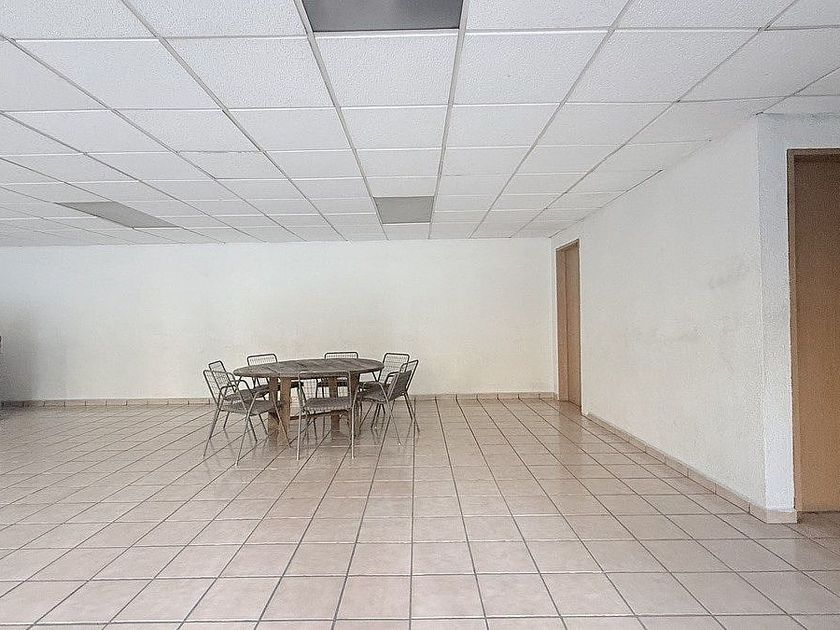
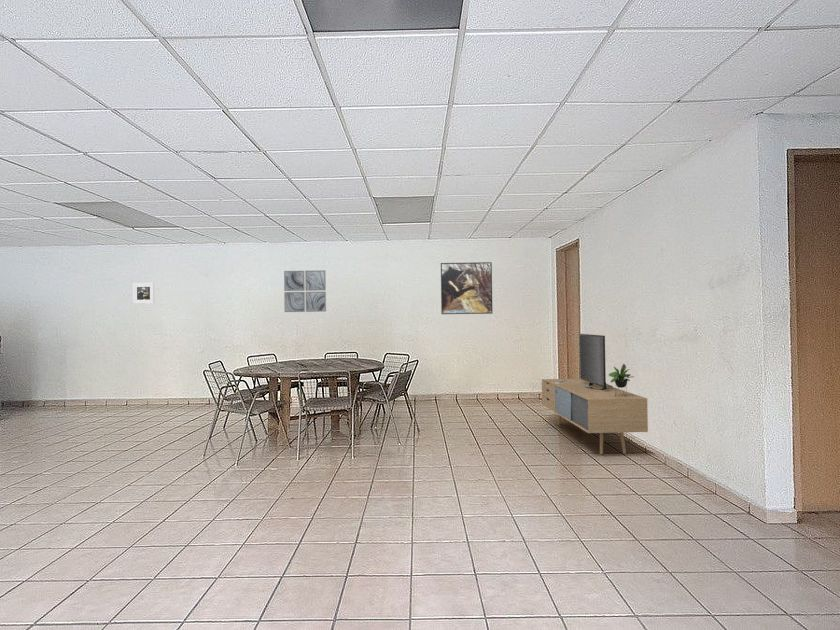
+ media console [541,333,649,455]
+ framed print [132,282,155,305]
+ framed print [440,261,493,315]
+ wall art [283,269,327,313]
